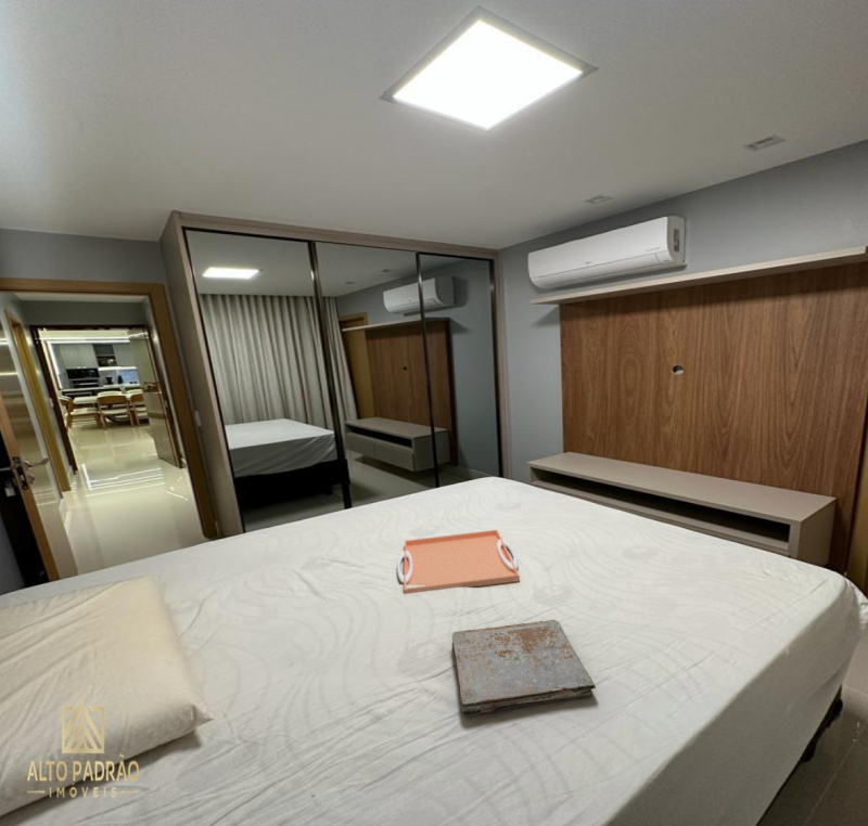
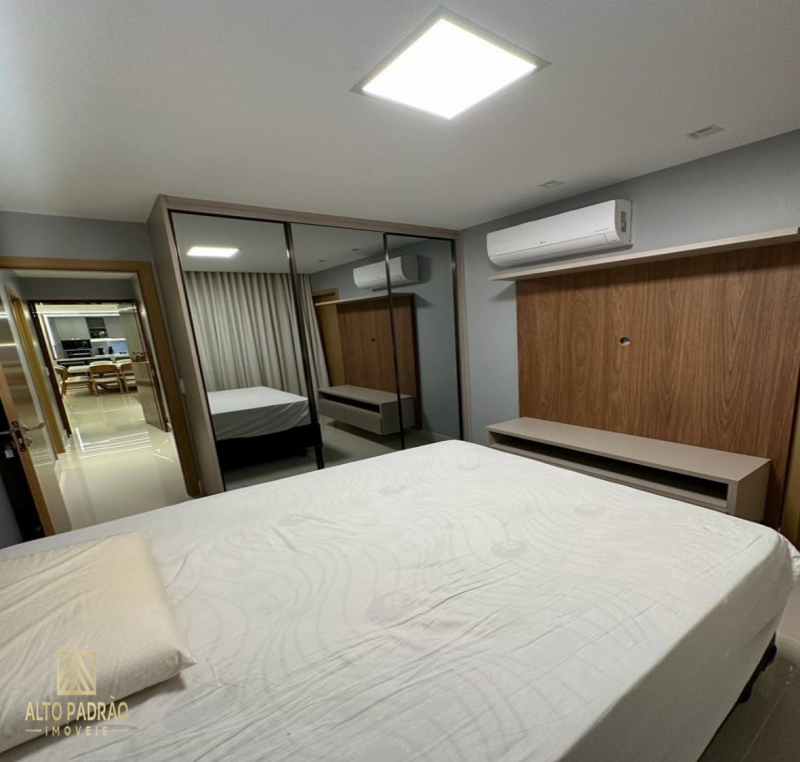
- book [451,619,597,718]
- serving tray [396,529,521,594]
